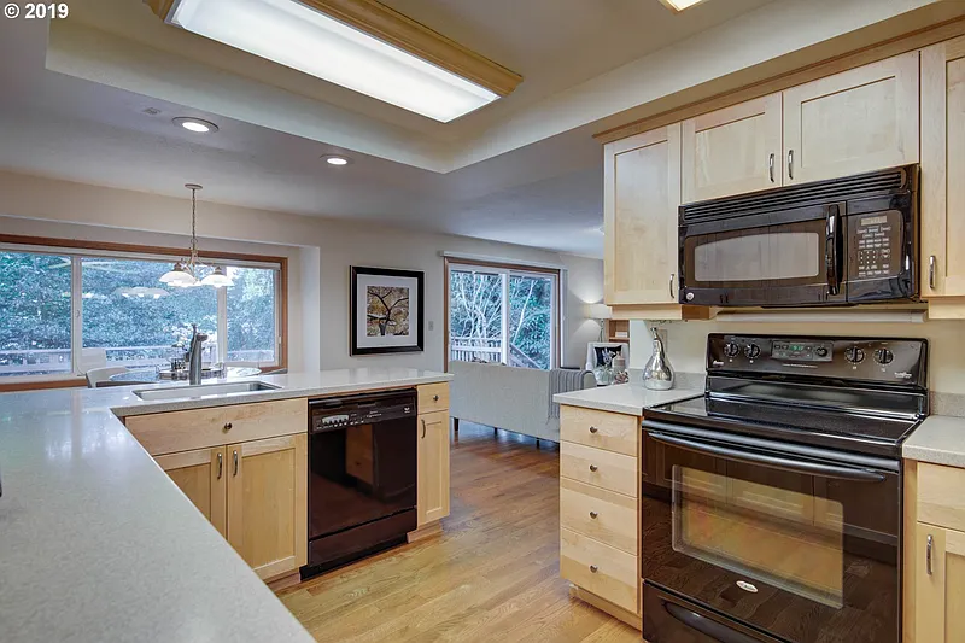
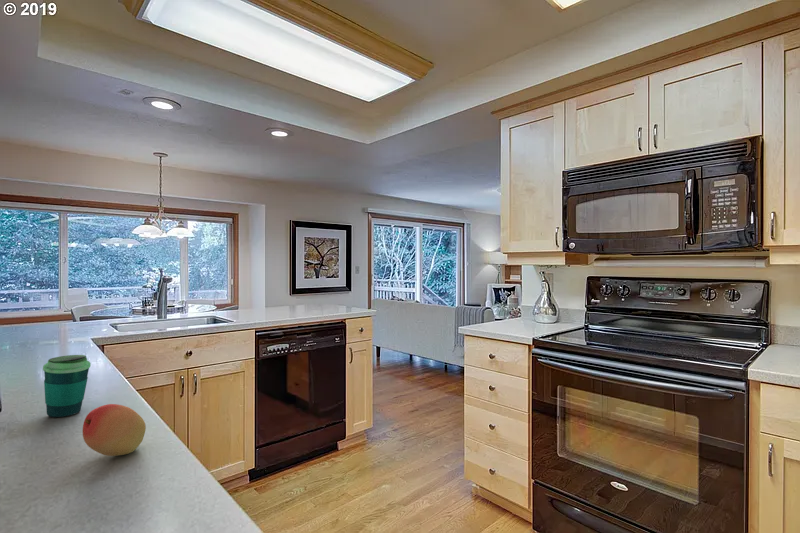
+ fruit [82,403,147,457]
+ cup [42,354,92,418]
